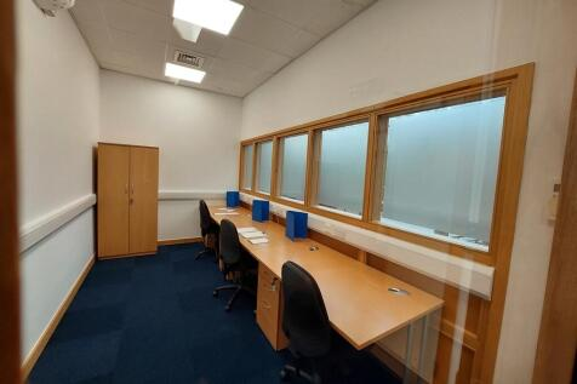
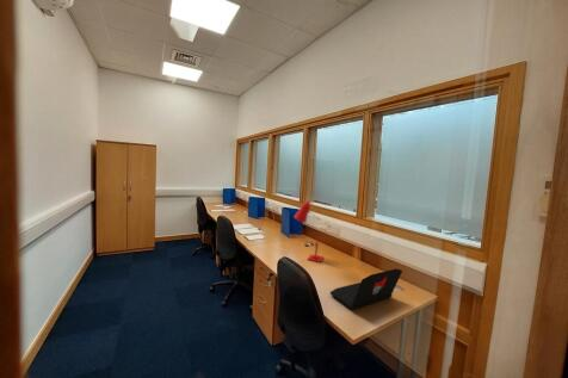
+ laptop [329,267,403,310]
+ desk lamp [294,200,332,264]
